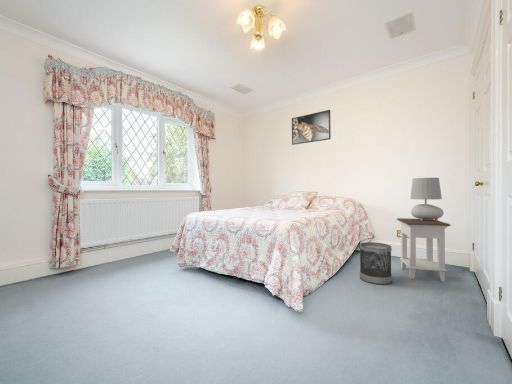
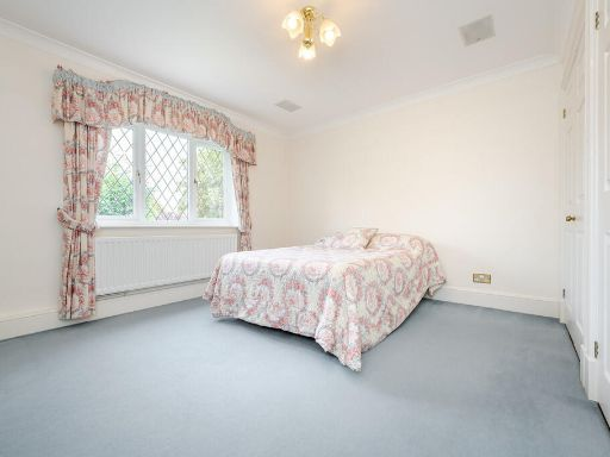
- wastebasket [359,241,393,286]
- nightstand [396,217,452,282]
- table lamp [409,177,445,221]
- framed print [291,109,332,146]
